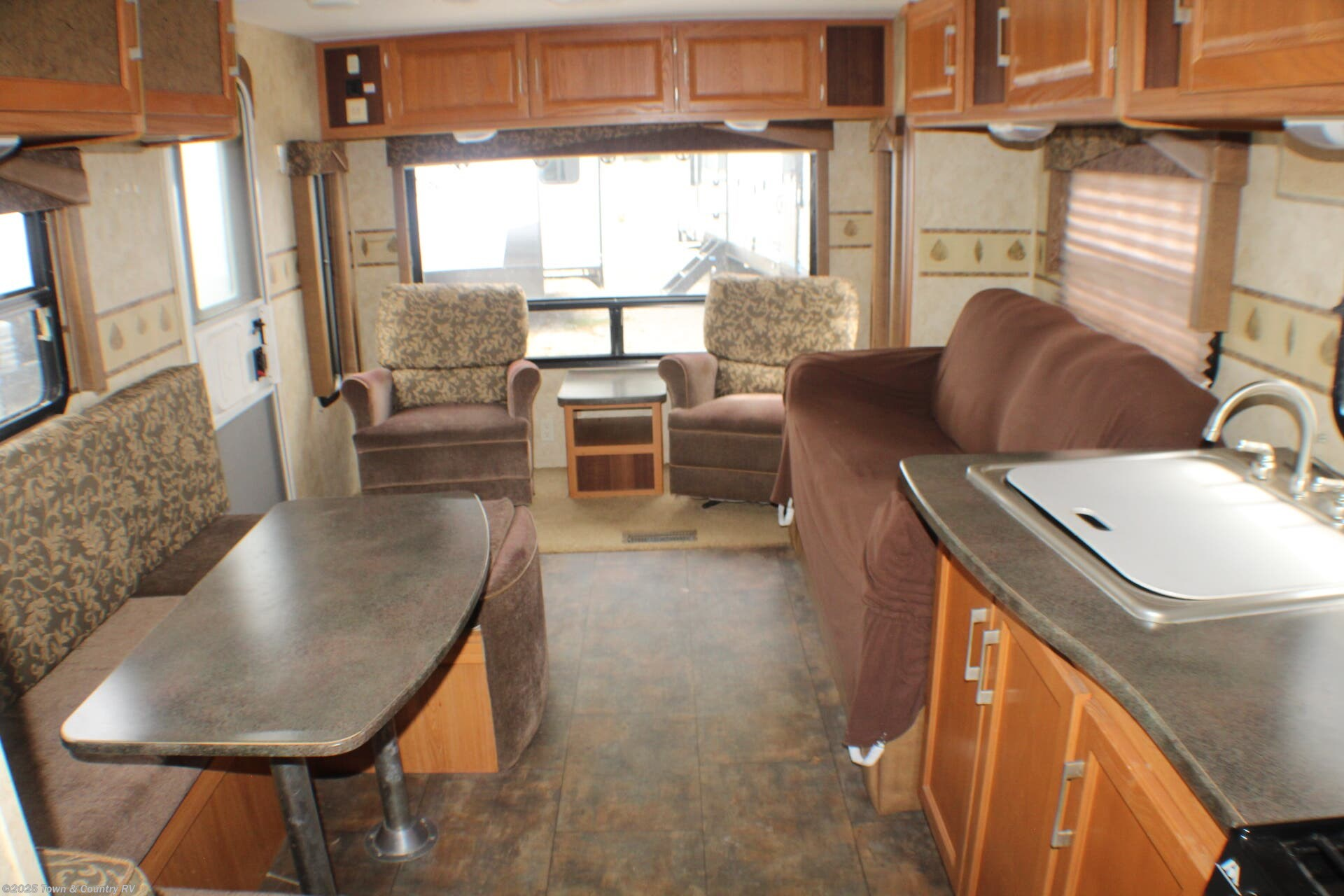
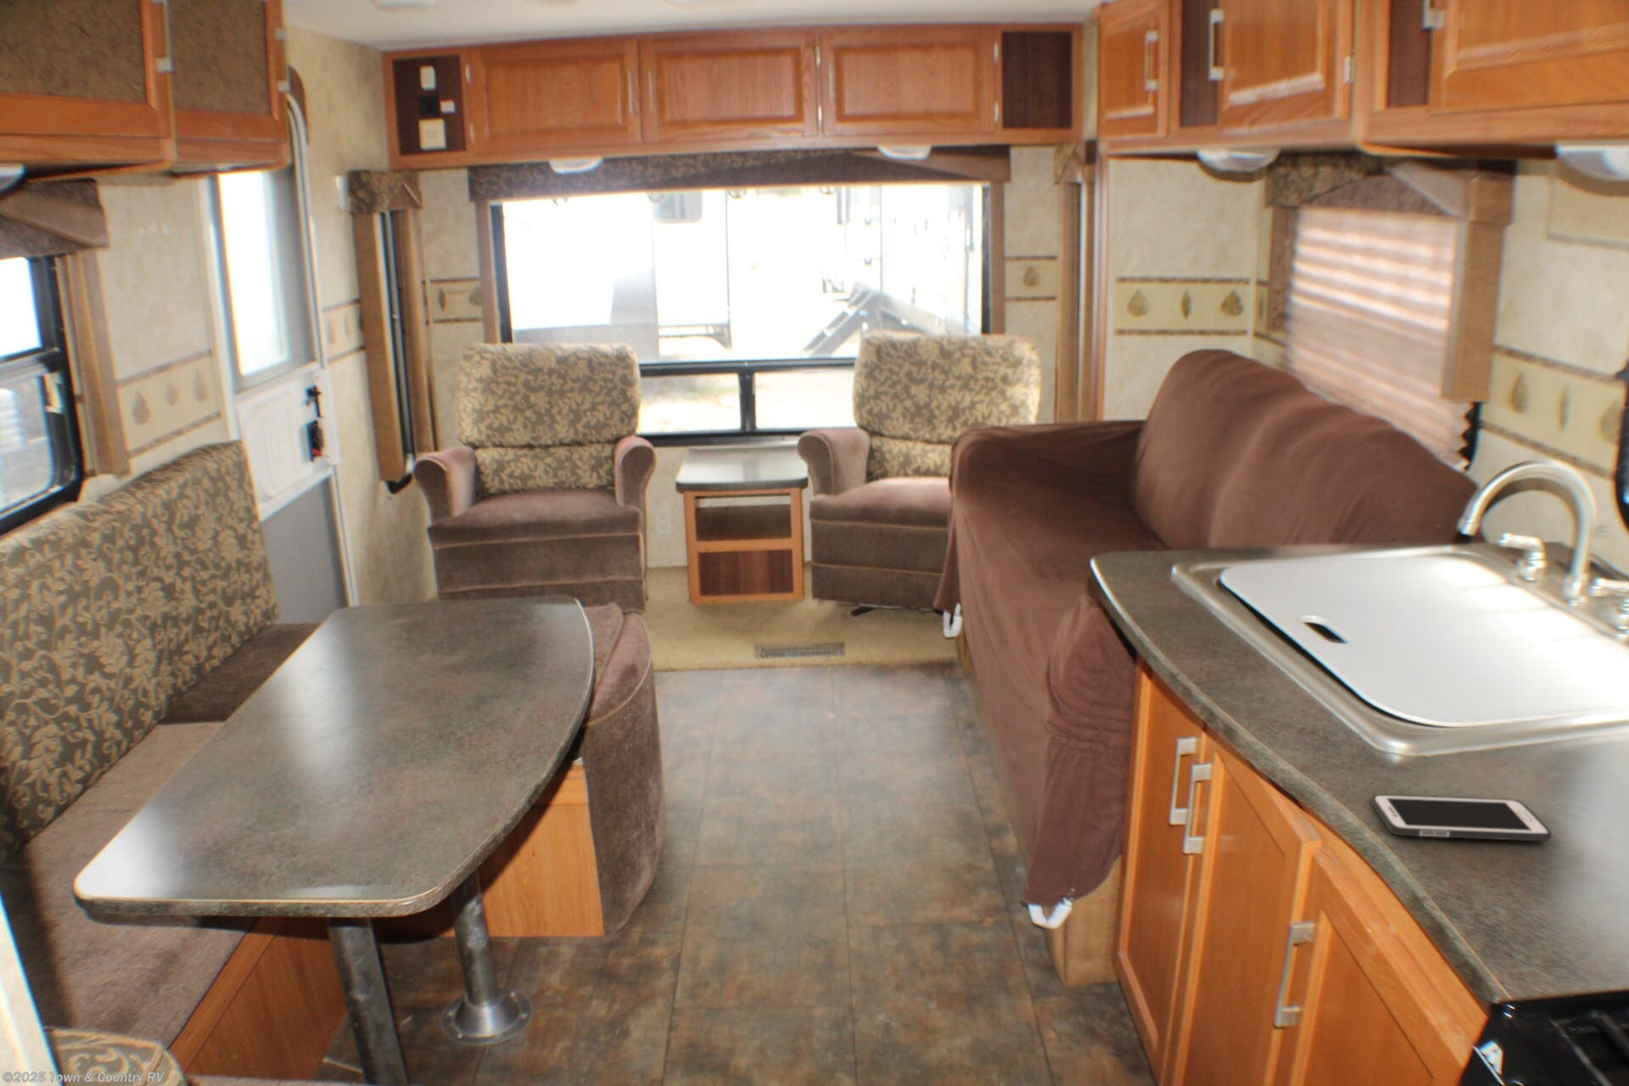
+ cell phone [1371,794,1553,841]
